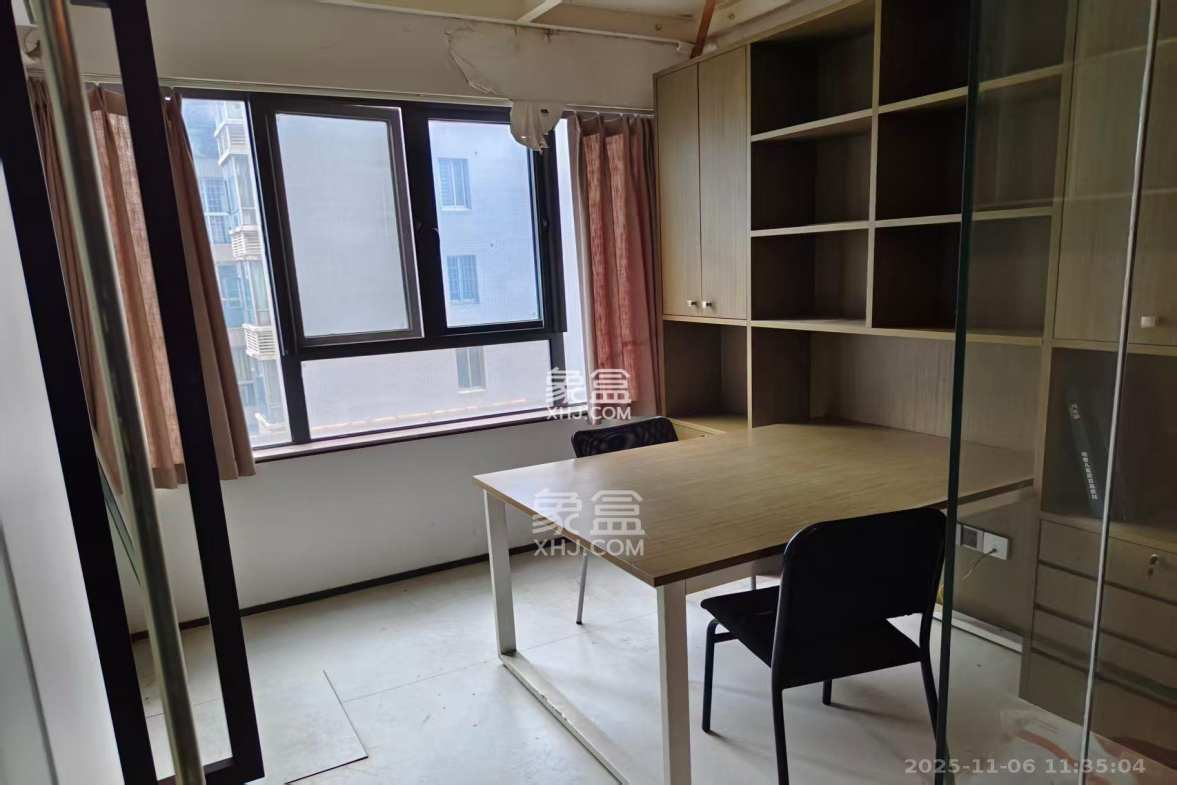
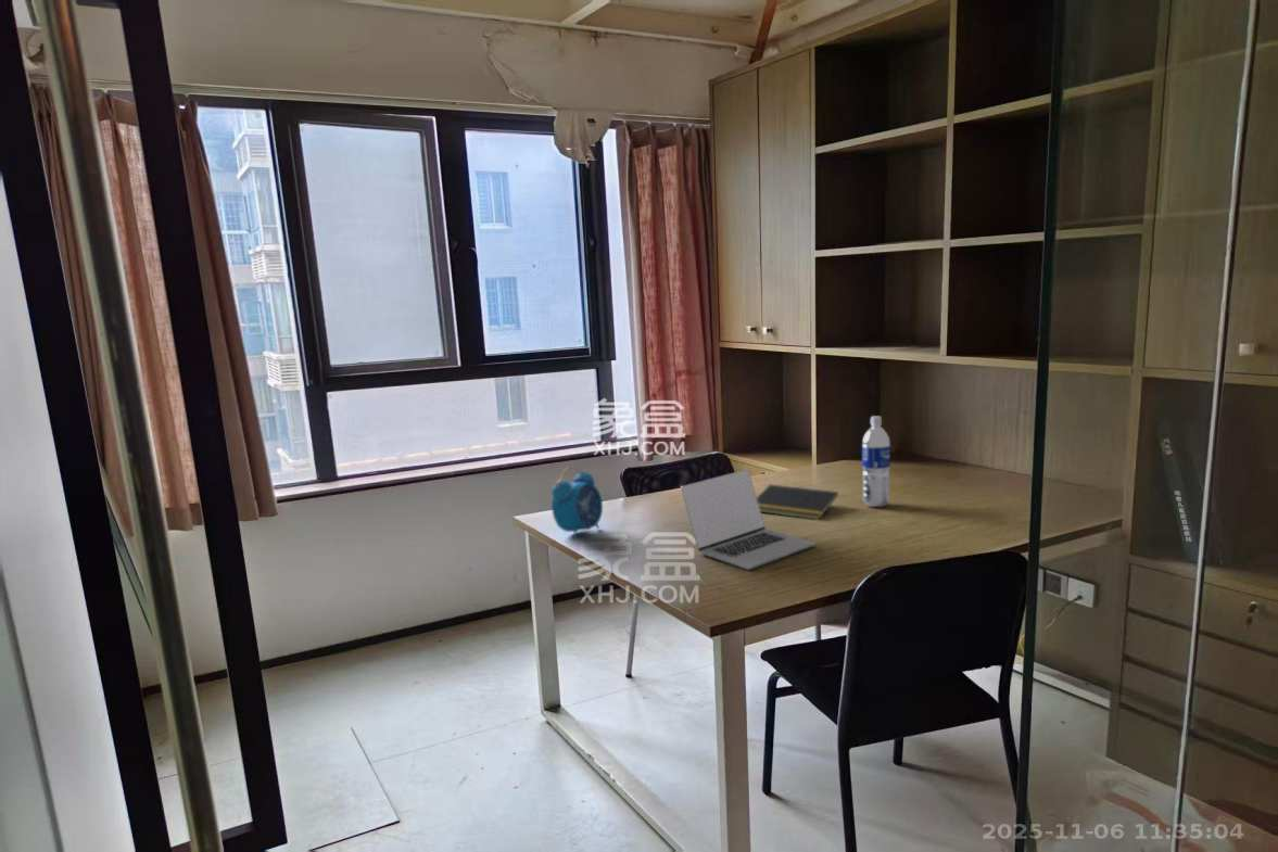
+ alarm clock [551,466,604,542]
+ water bottle [861,415,891,508]
+ notepad [757,484,839,521]
+ laptop [680,468,817,571]
